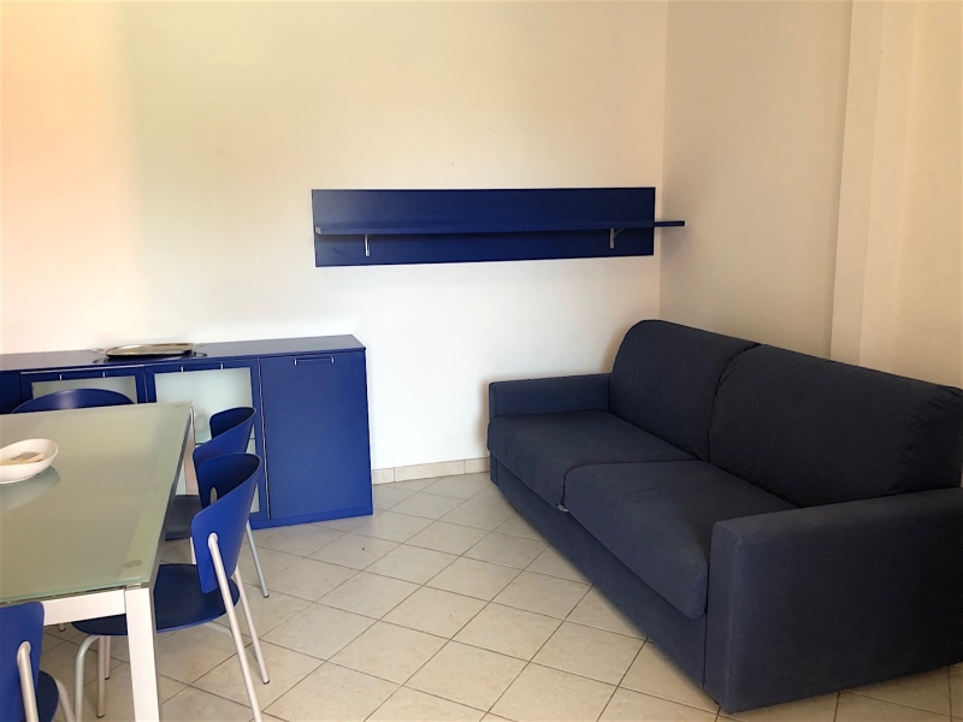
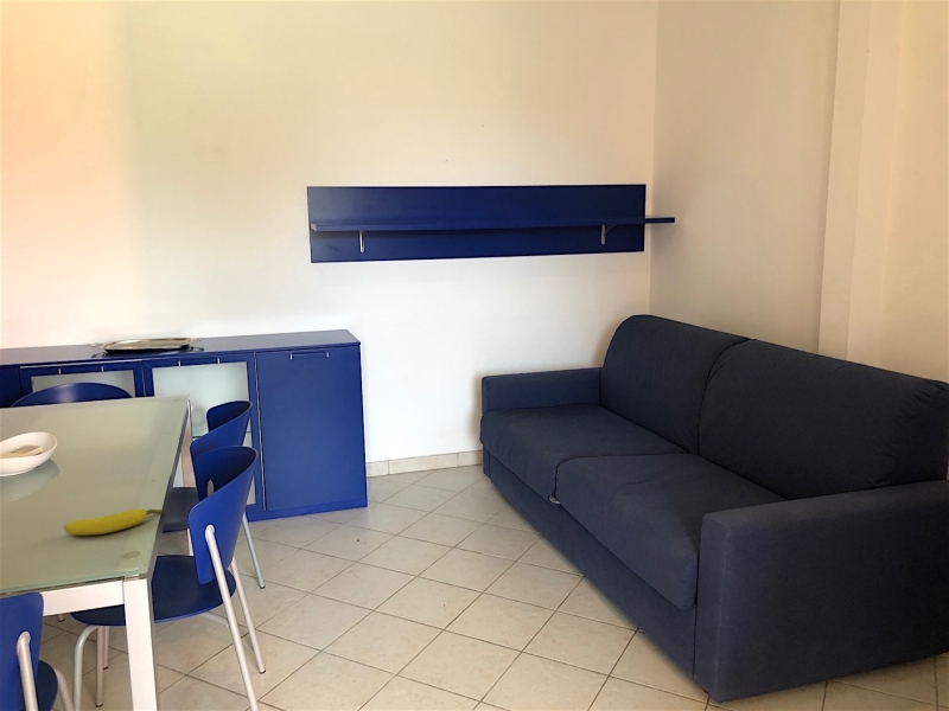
+ banana [63,507,165,537]
